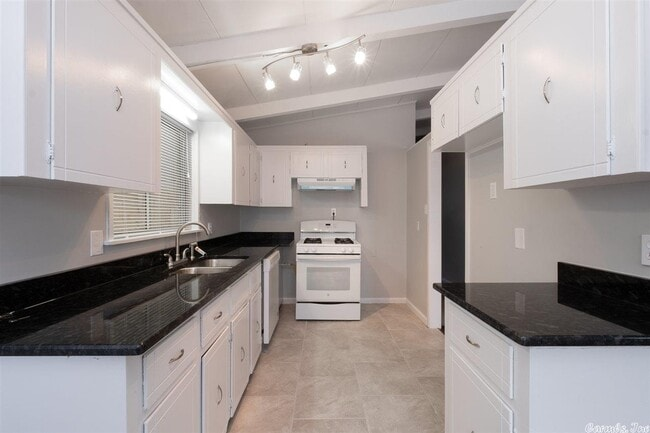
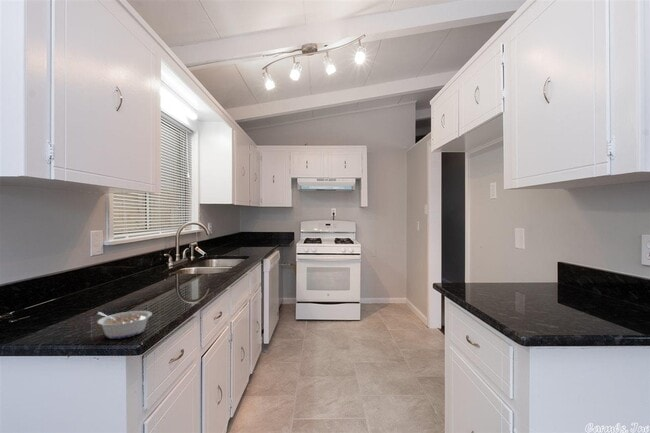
+ legume [96,310,153,340]
